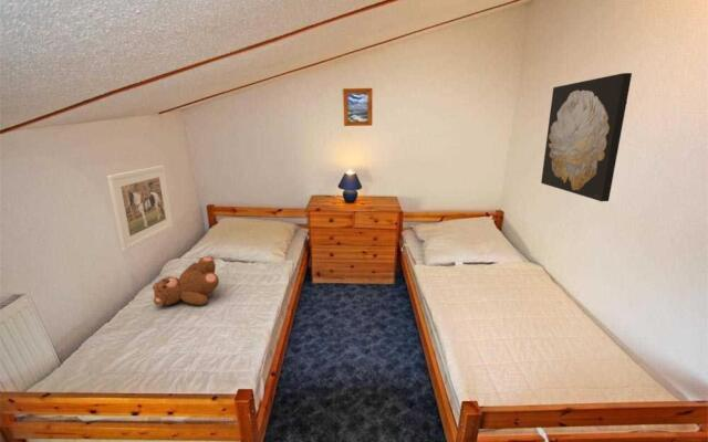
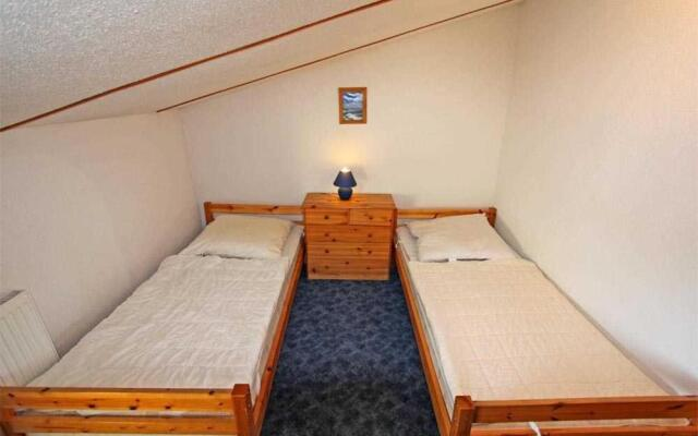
- wall art [540,72,633,202]
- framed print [106,165,174,253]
- teddy bear [152,255,220,306]
